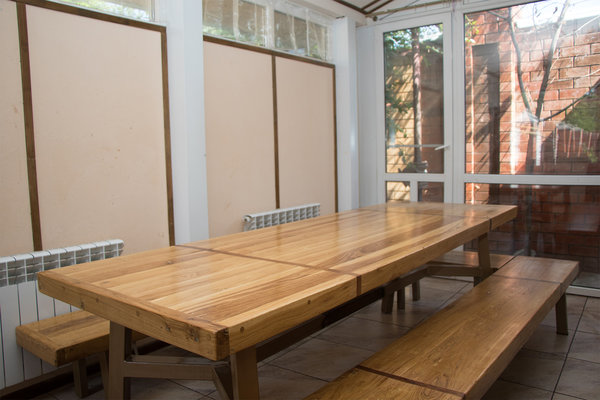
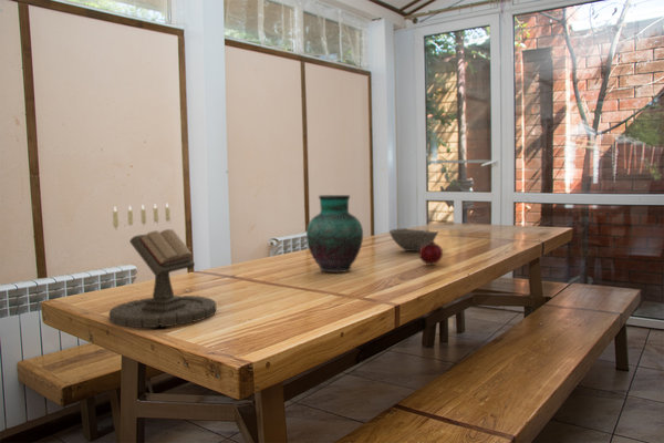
+ vase [305,194,364,274]
+ candle [108,203,217,329]
+ bowl [388,227,439,253]
+ fruit [418,240,444,266]
